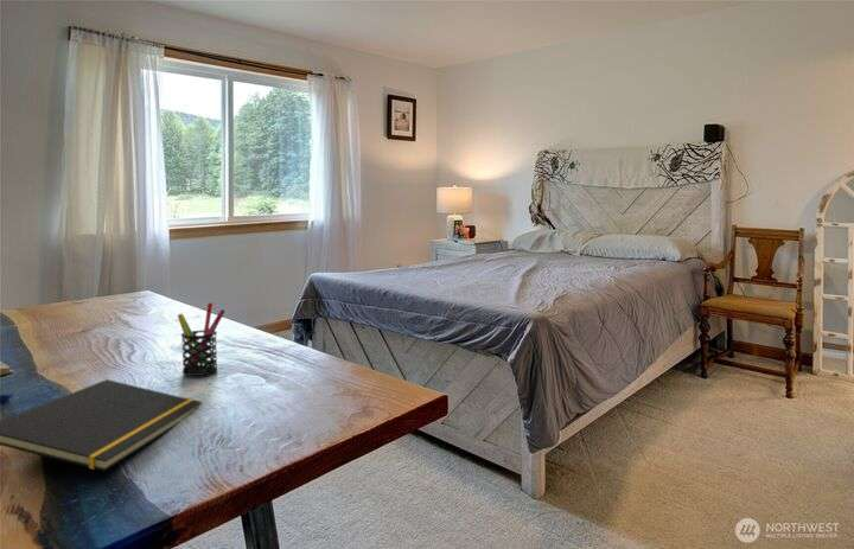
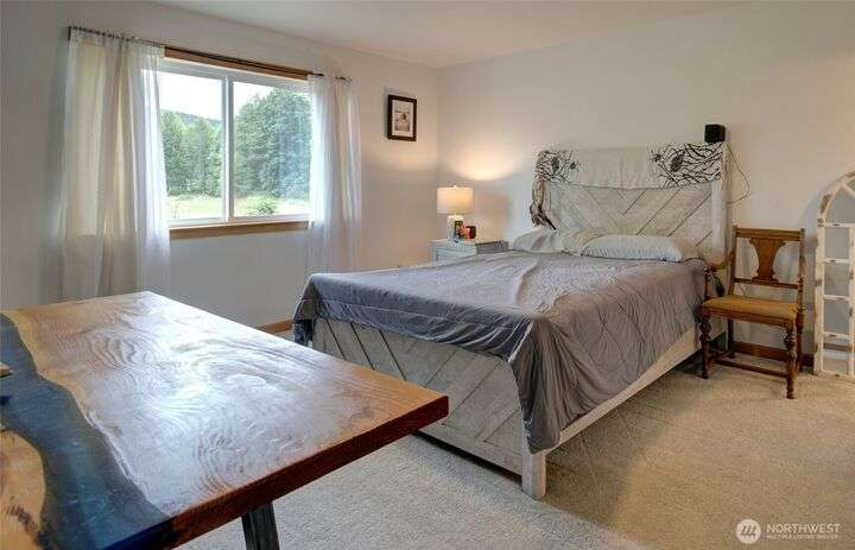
- pen holder [177,301,227,377]
- notepad [0,378,203,472]
